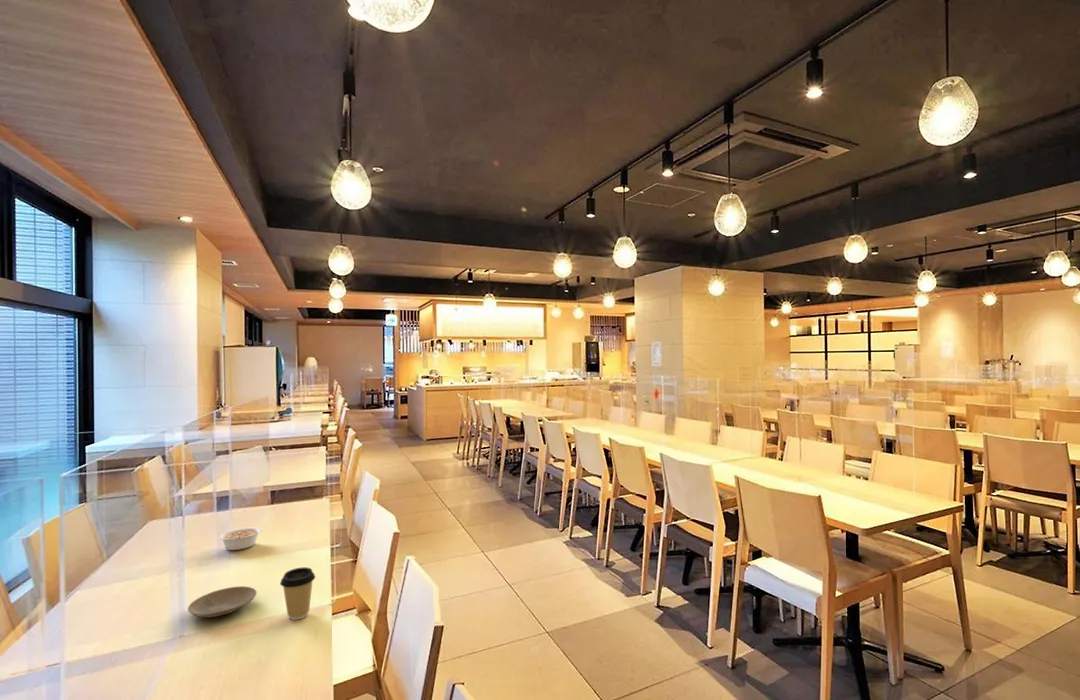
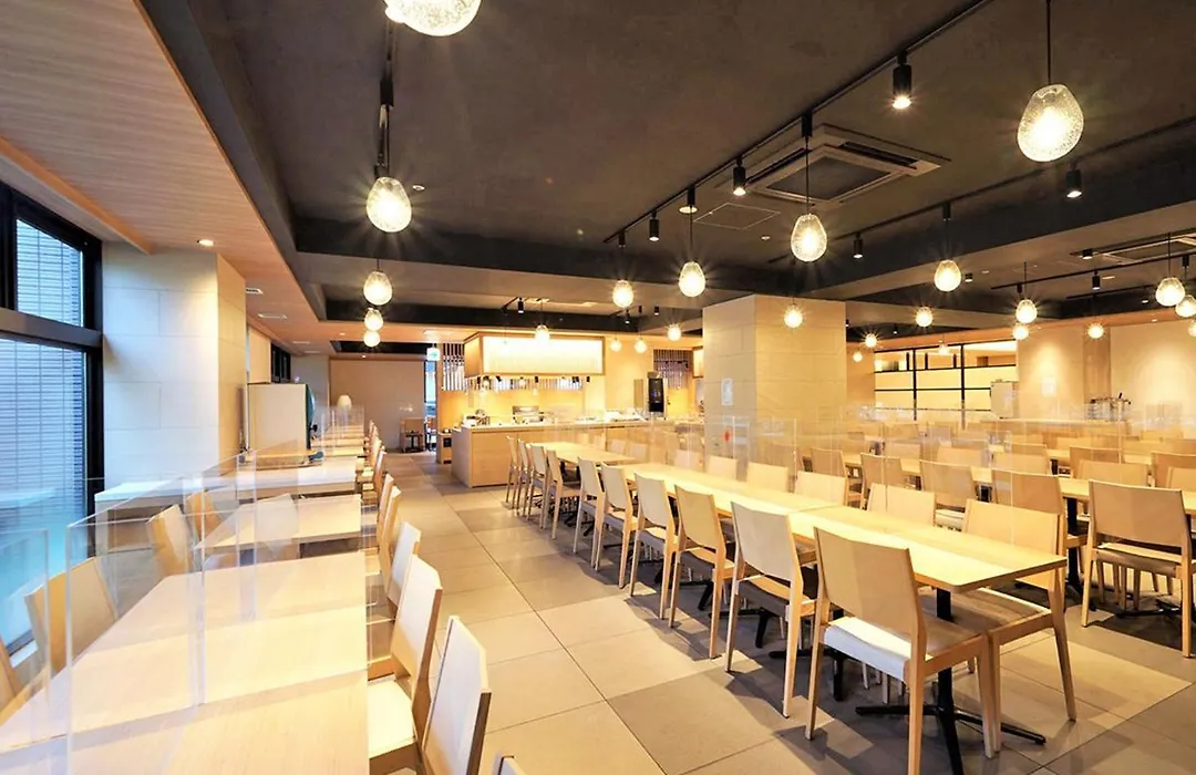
- legume [218,527,266,551]
- coffee cup [279,566,316,621]
- plate [187,585,258,618]
